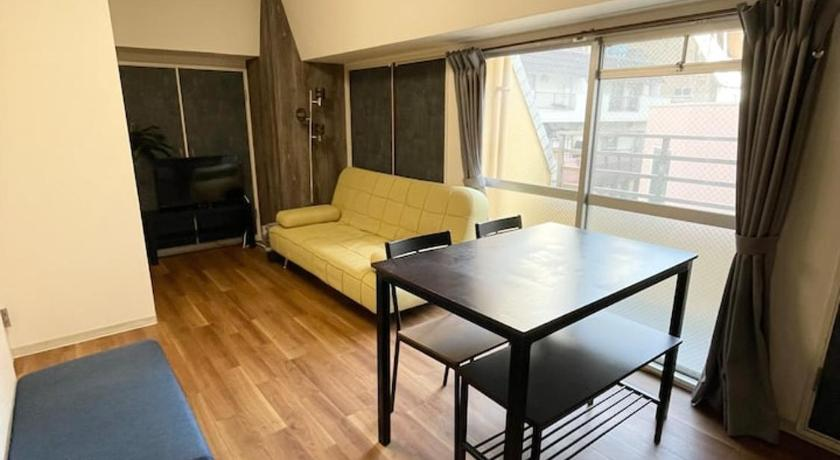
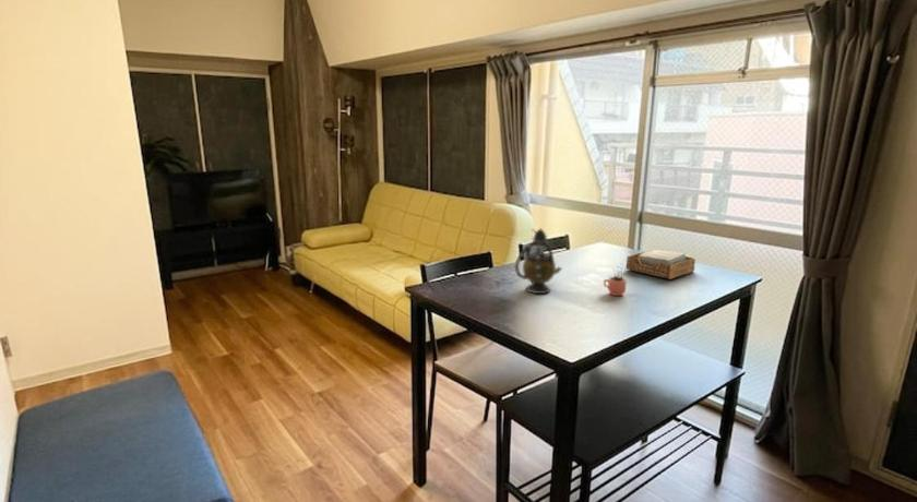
+ cocoa [603,262,628,297]
+ napkin holder [626,249,696,280]
+ teapot [514,228,563,295]
